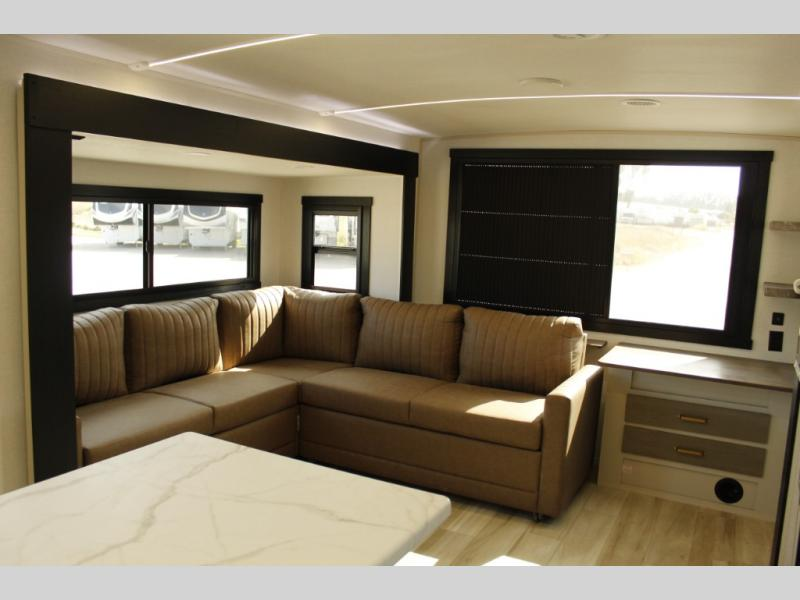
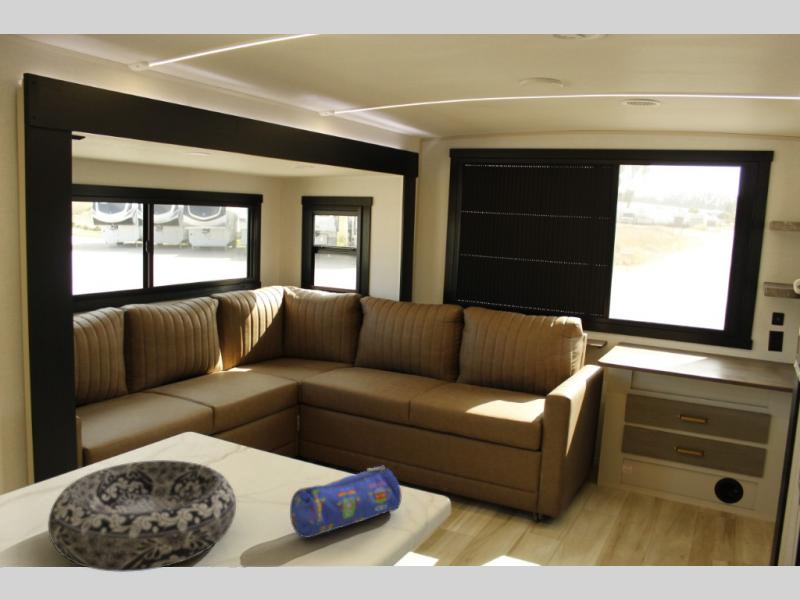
+ decorative bowl [47,459,237,573]
+ pencil case [289,465,403,539]
